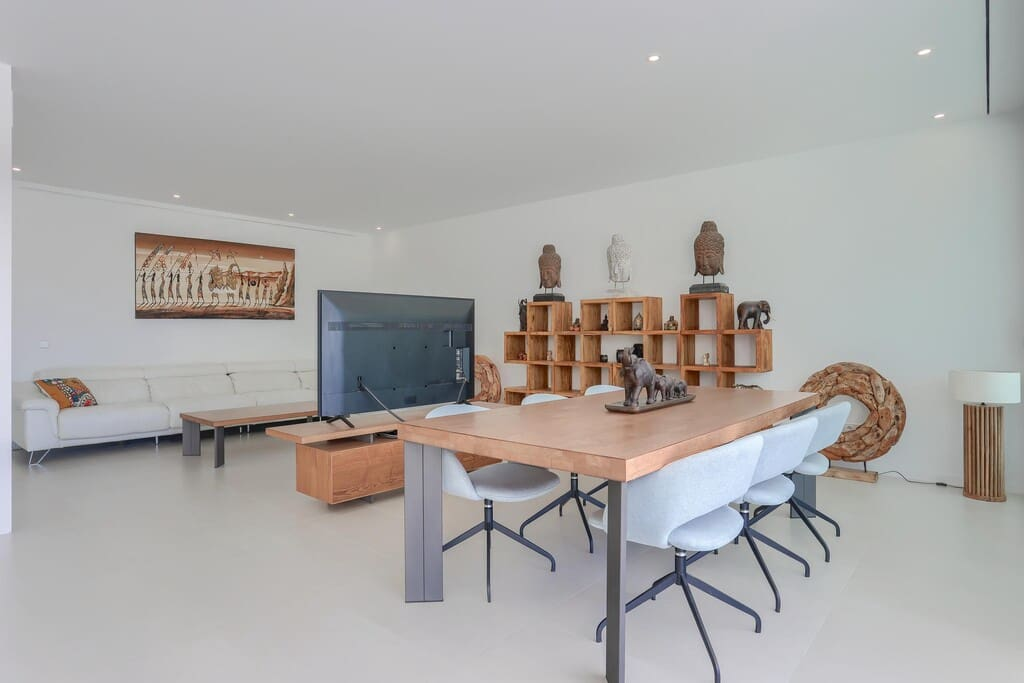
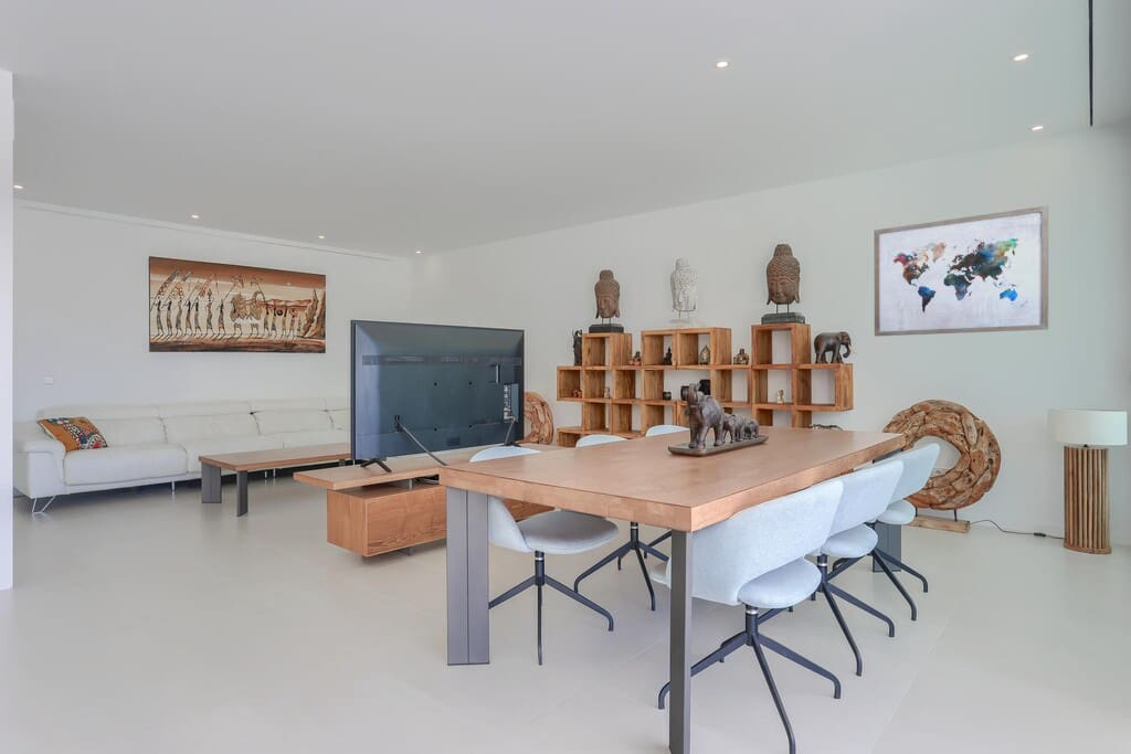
+ wall art [874,205,1049,338]
